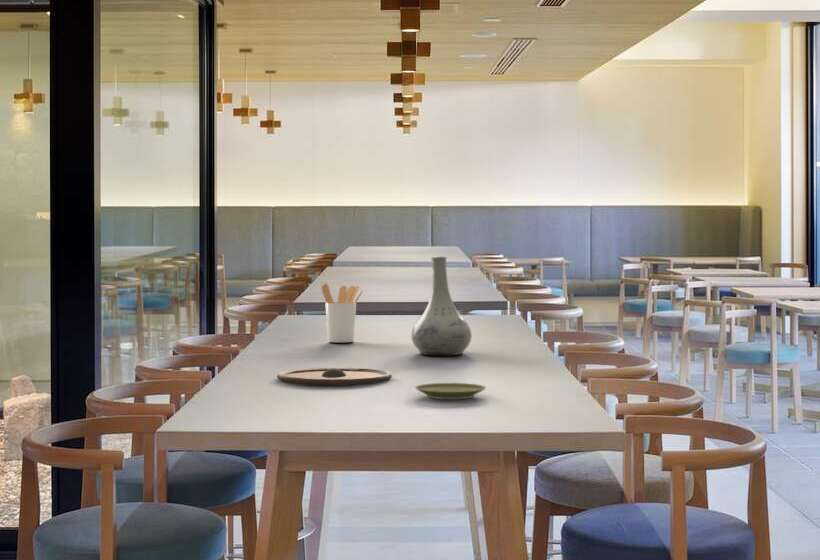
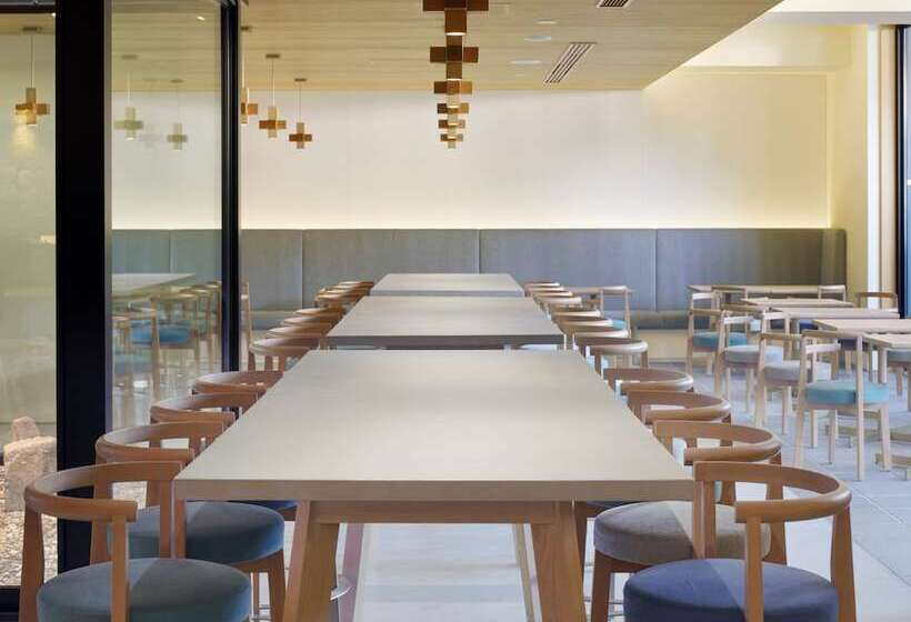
- utensil holder [321,283,363,343]
- plate [276,367,393,385]
- plate [414,382,487,400]
- vase [410,255,473,356]
